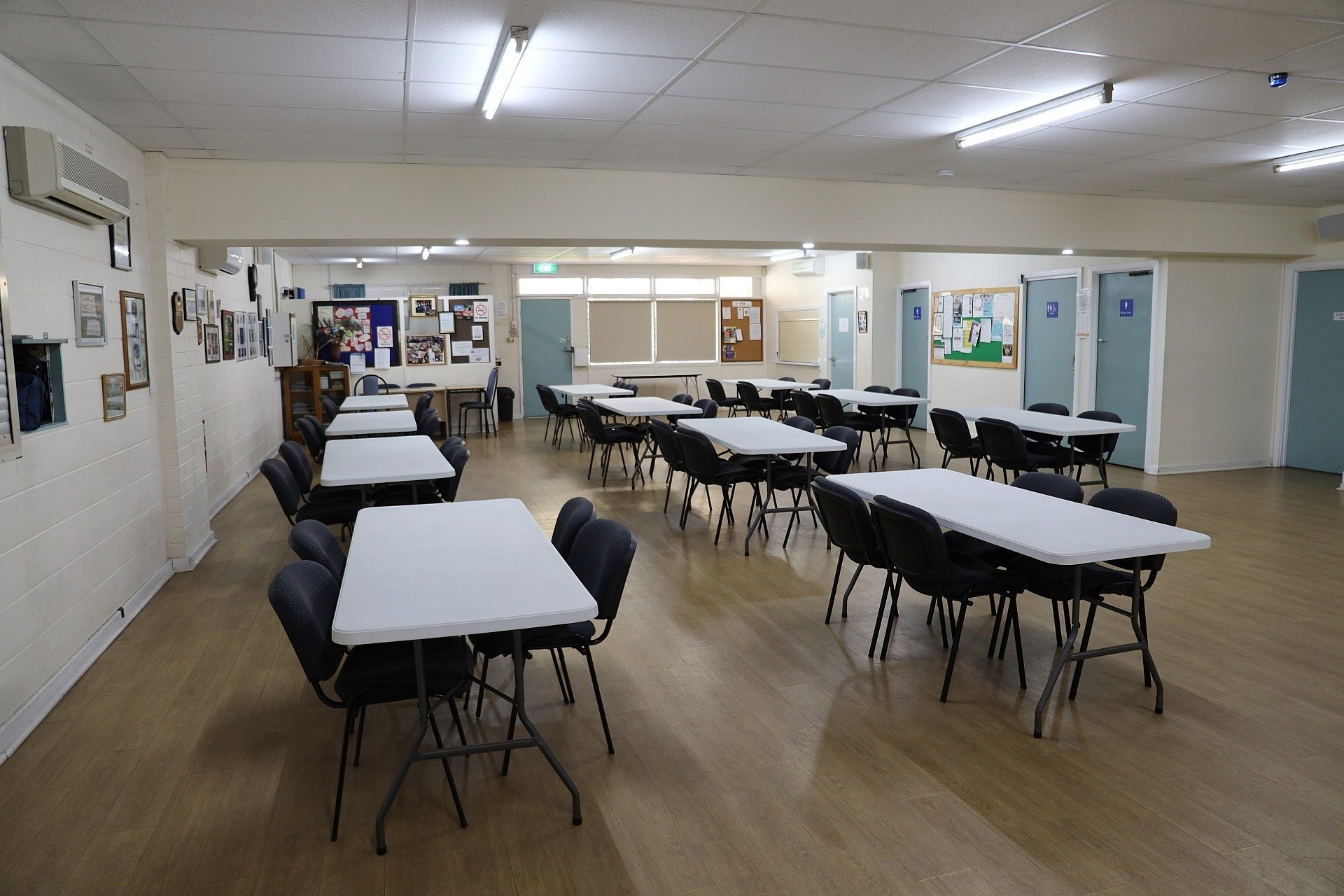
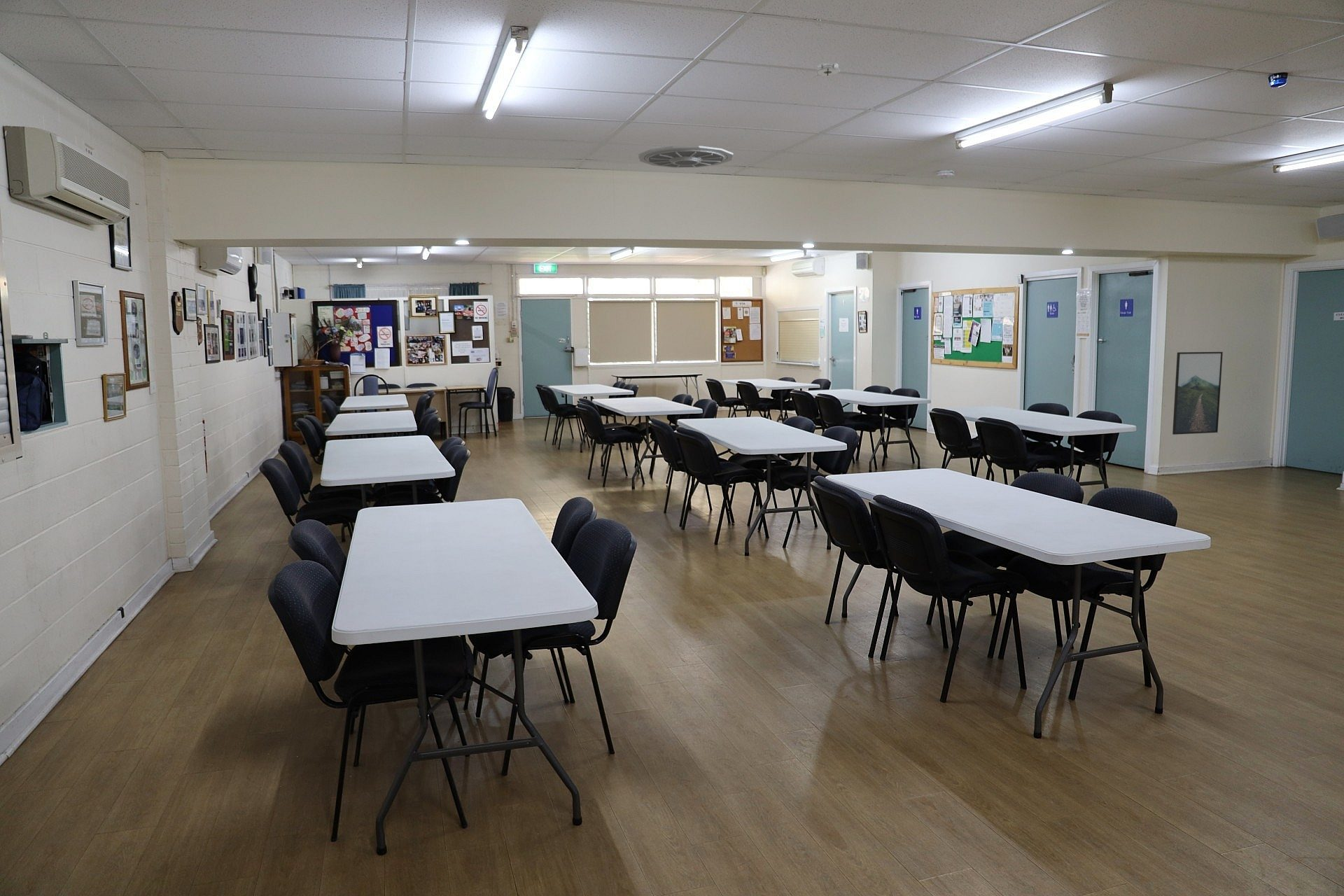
+ ceiling vent [638,145,734,168]
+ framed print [1172,351,1224,435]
+ smoke detector [813,62,841,78]
